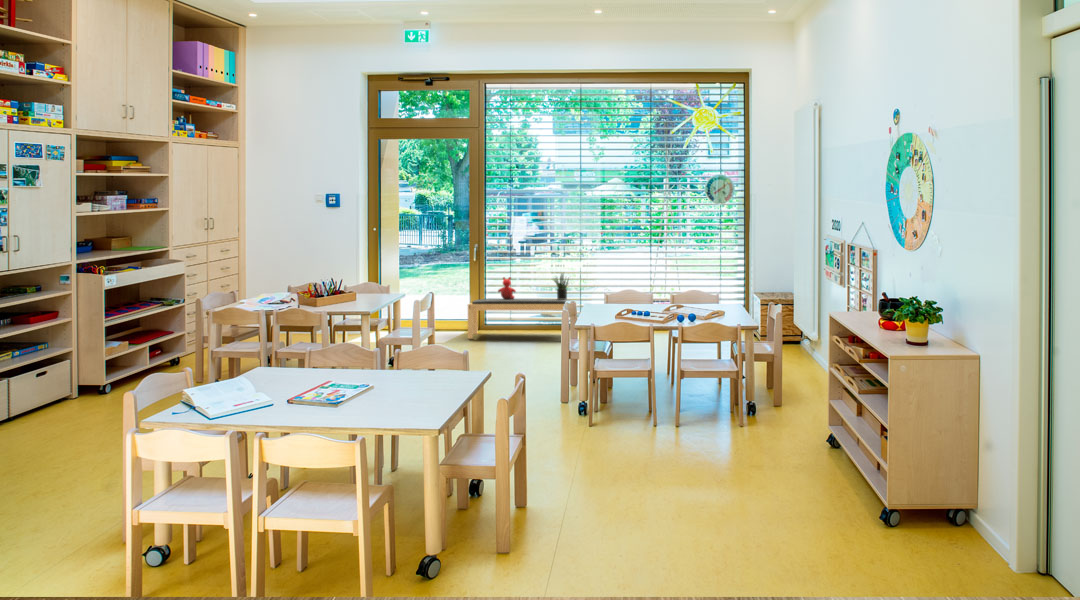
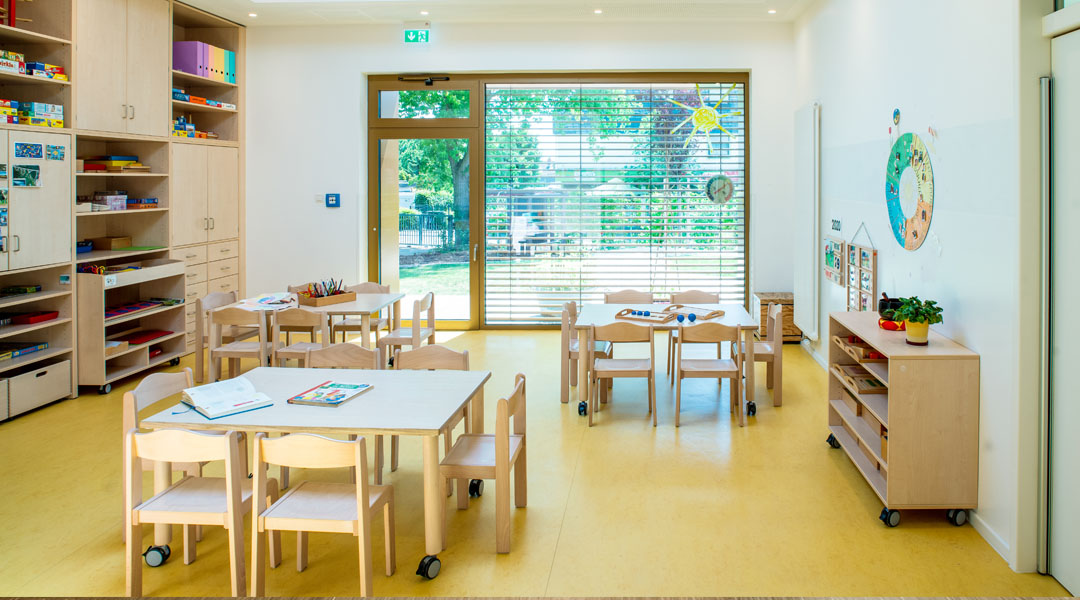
- stuffed bear [497,276,517,299]
- bench [467,298,578,340]
- potted plant [551,272,570,299]
